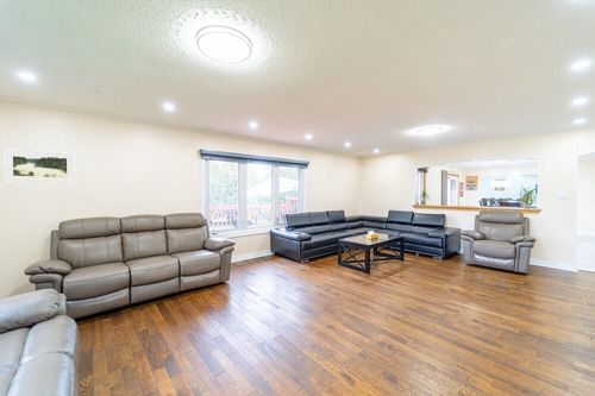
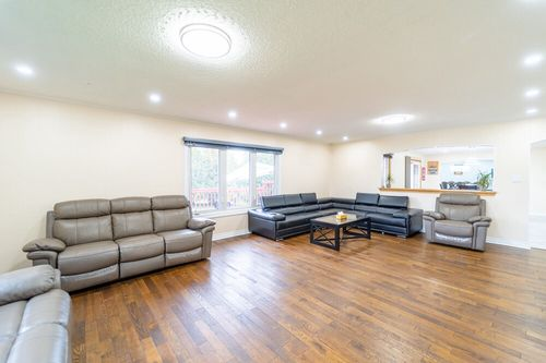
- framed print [4,146,75,184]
